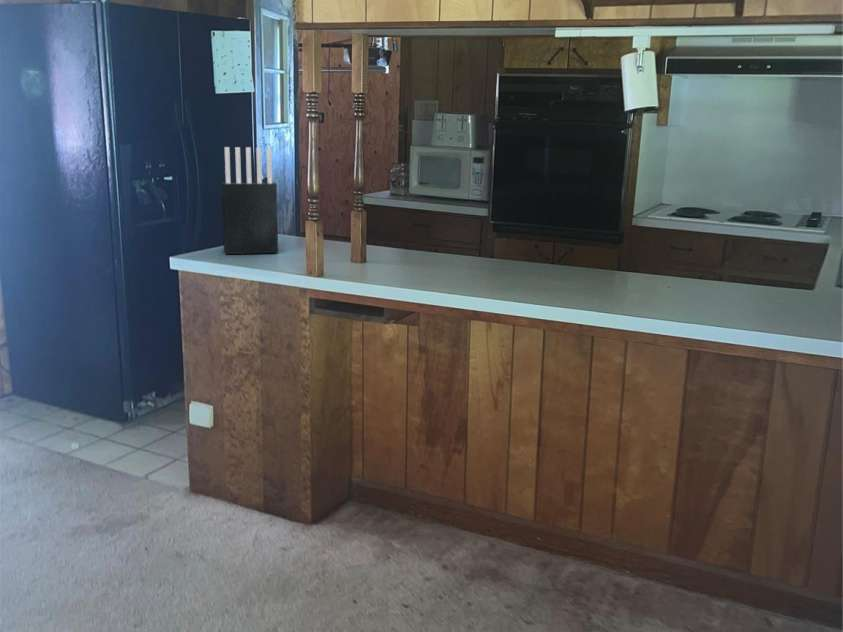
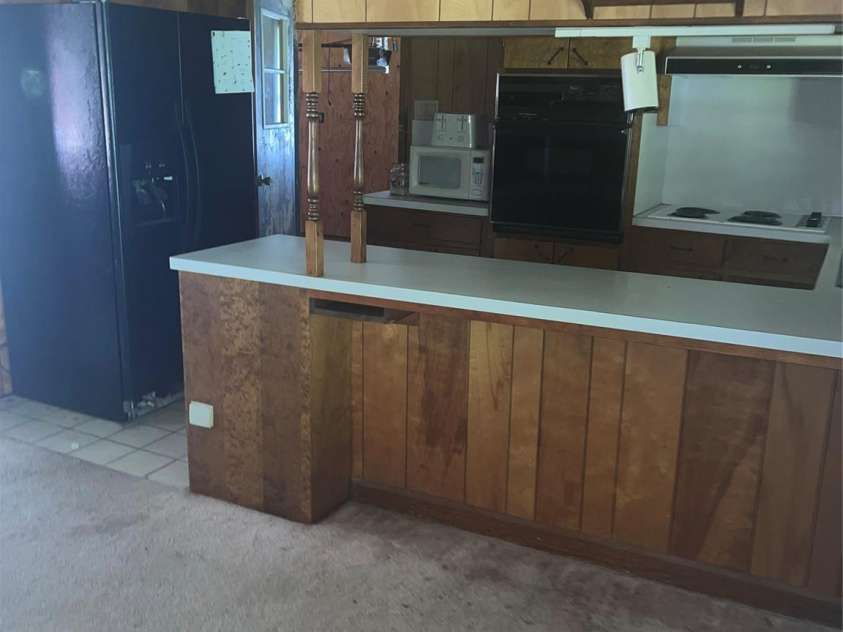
- knife block [221,146,279,255]
